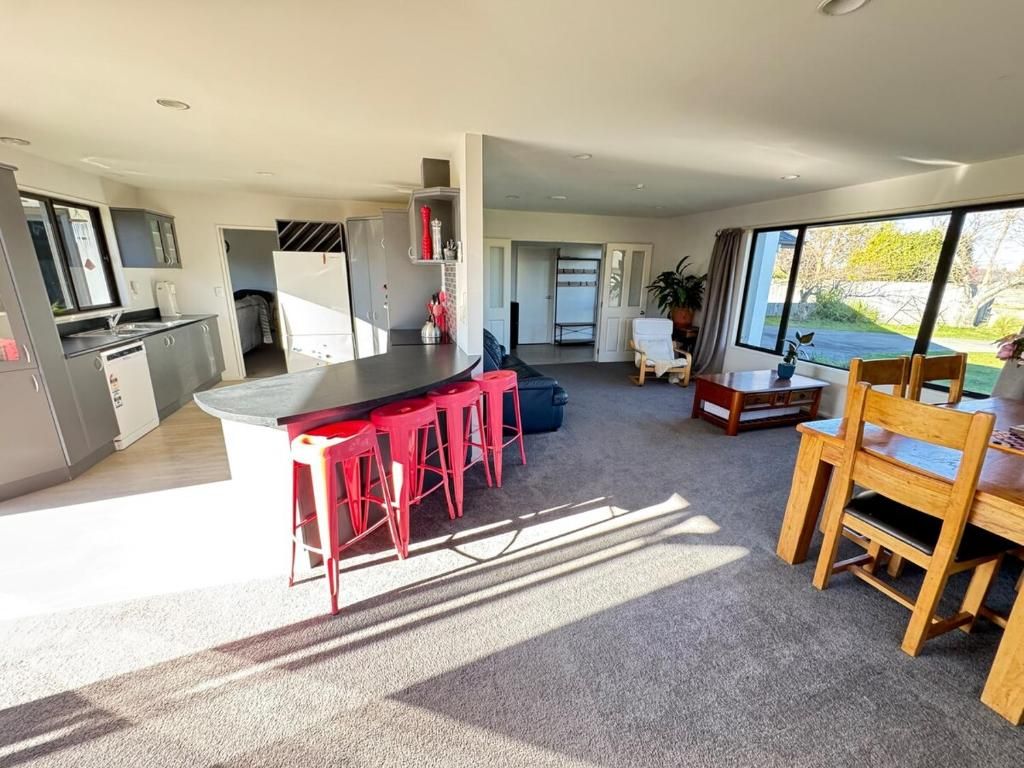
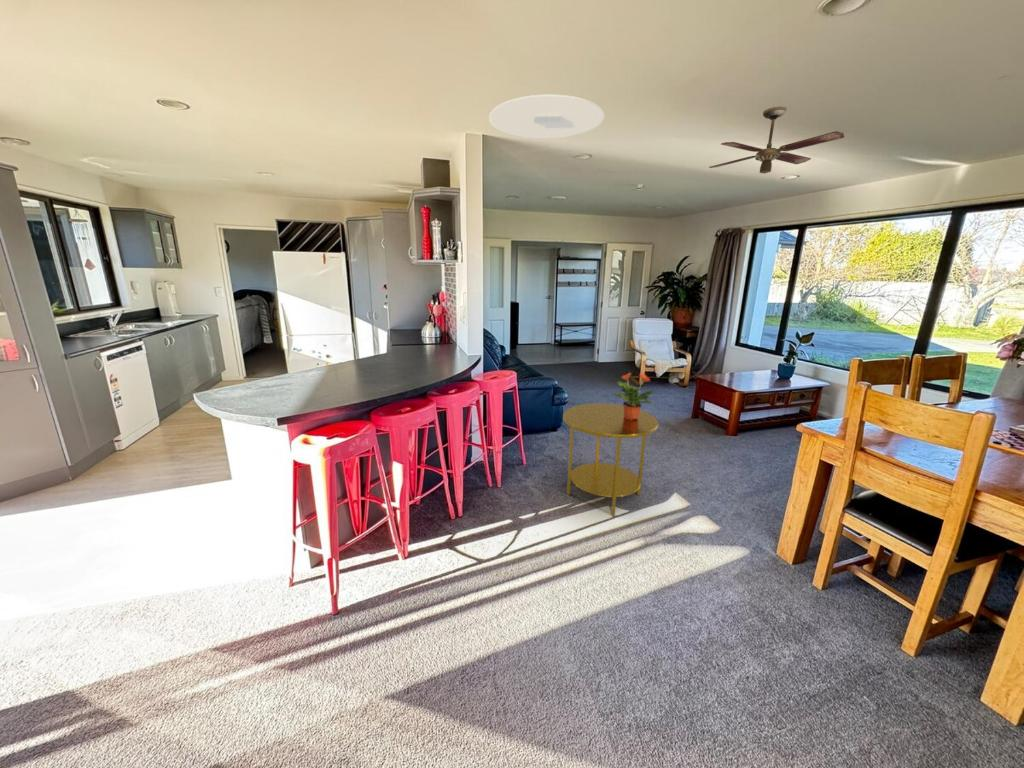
+ ceiling light [488,94,605,140]
+ ceiling fan [708,106,845,175]
+ side table [562,402,659,516]
+ potted plant [611,372,657,420]
